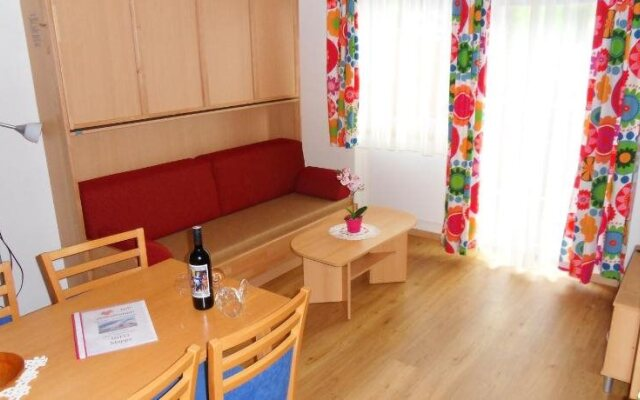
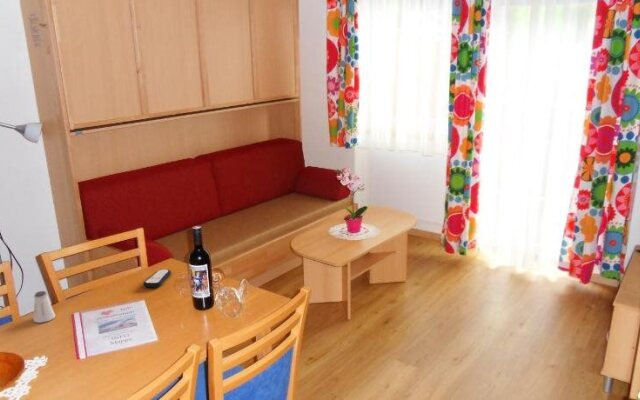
+ saltshaker [32,290,56,324]
+ remote control [142,268,172,288]
